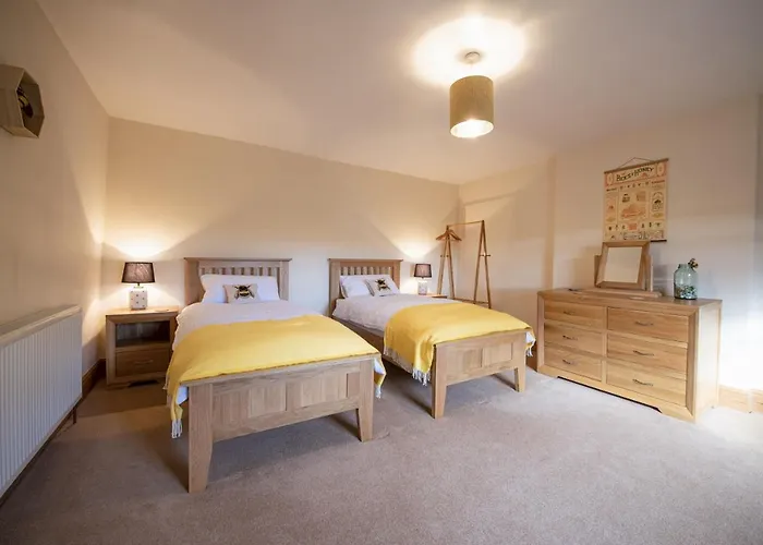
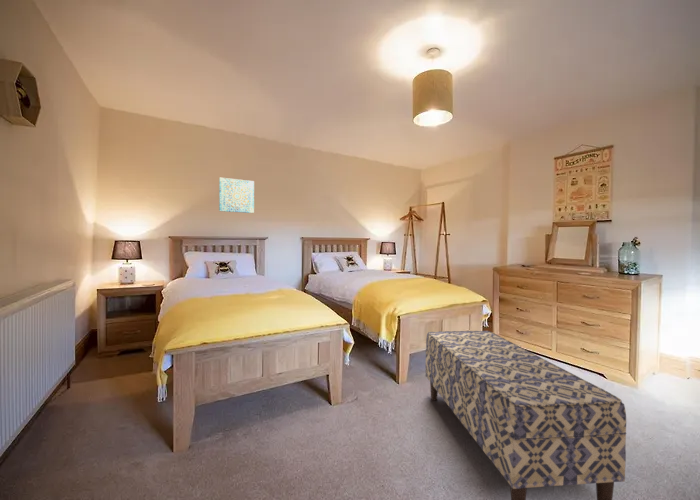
+ wall art [218,177,255,214]
+ bench [425,330,627,500]
